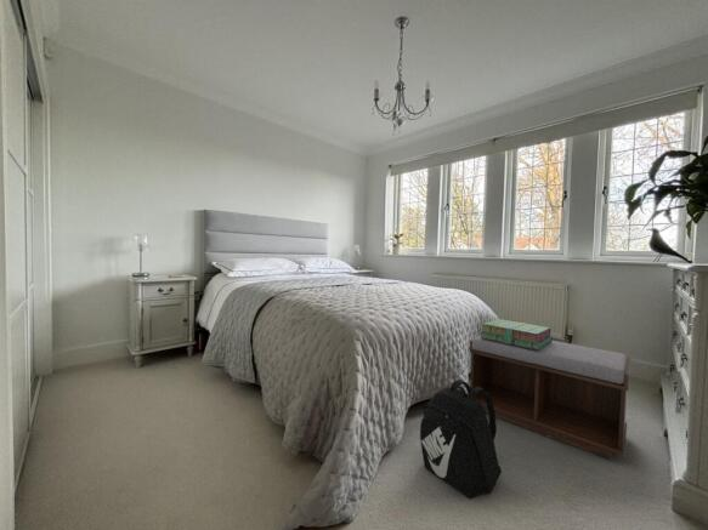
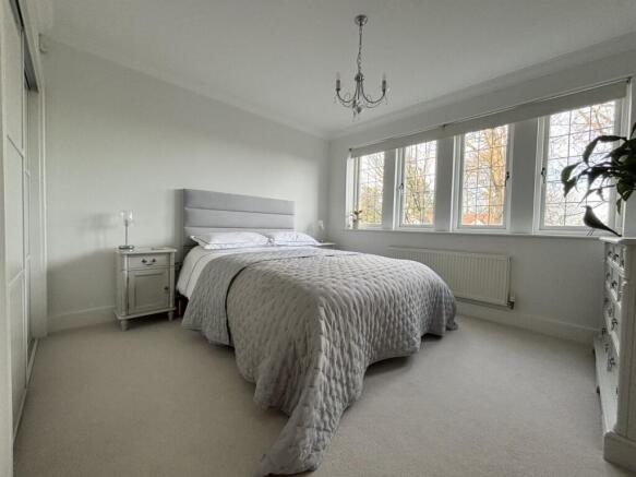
- backpack [419,378,503,500]
- bench [469,334,631,460]
- stack of books [478,318,554,351]
